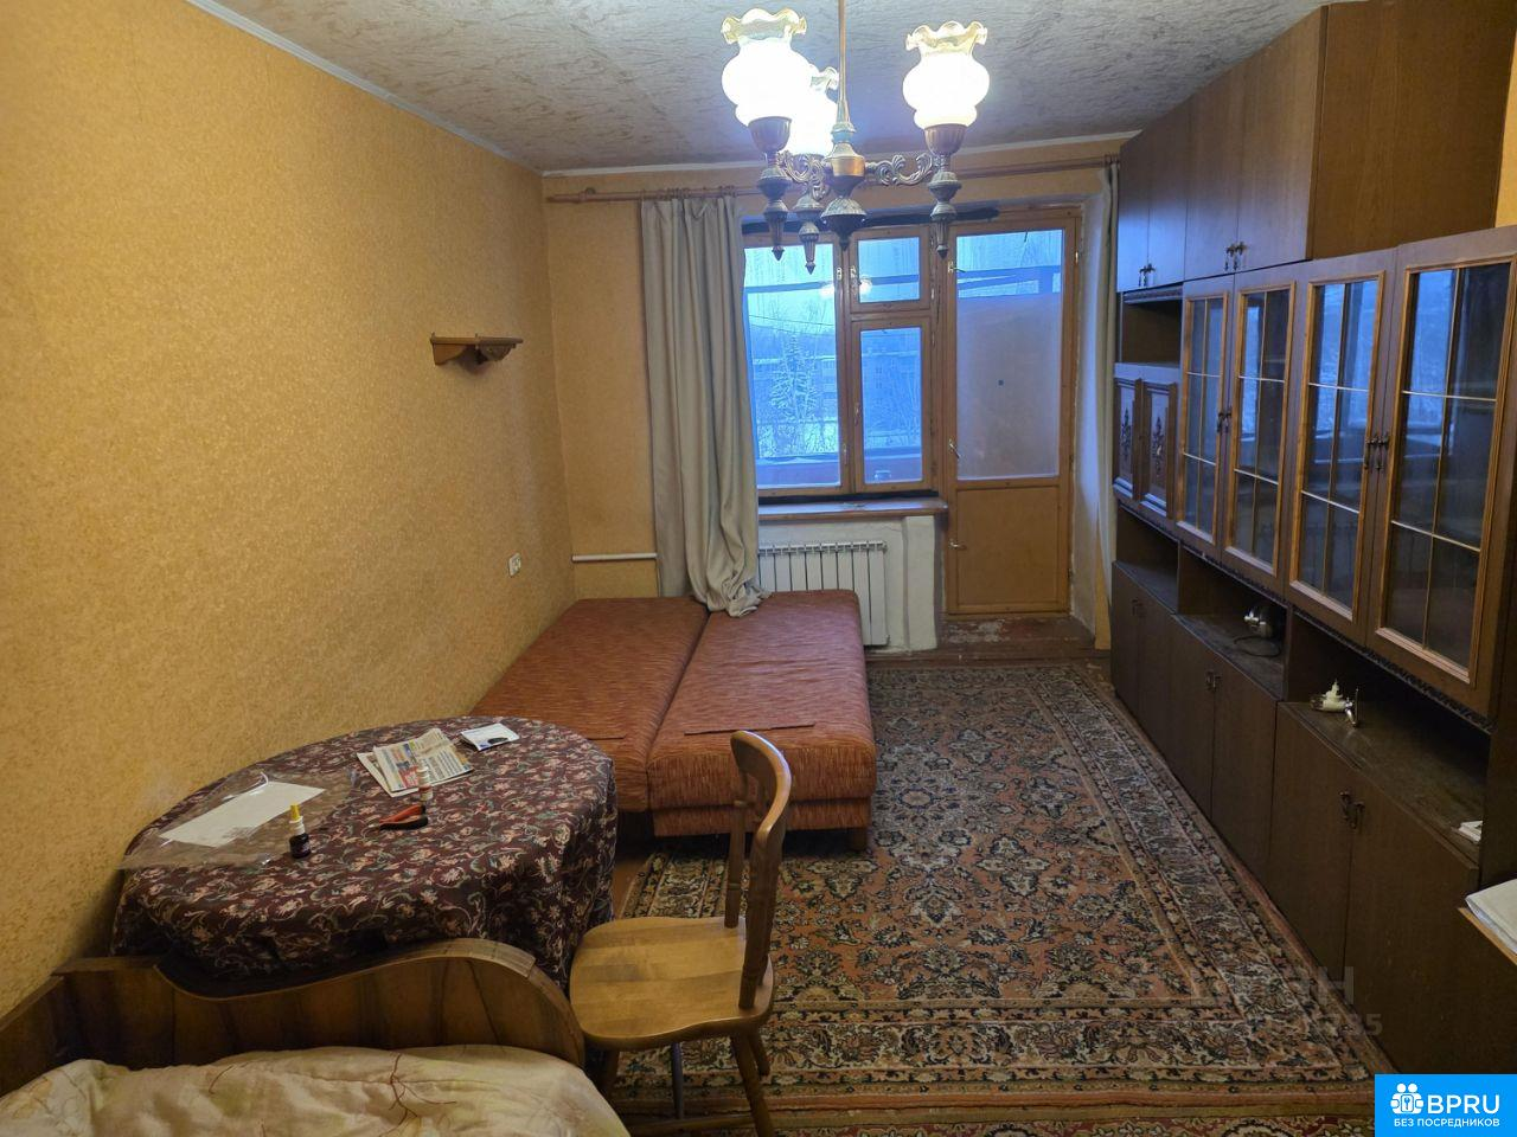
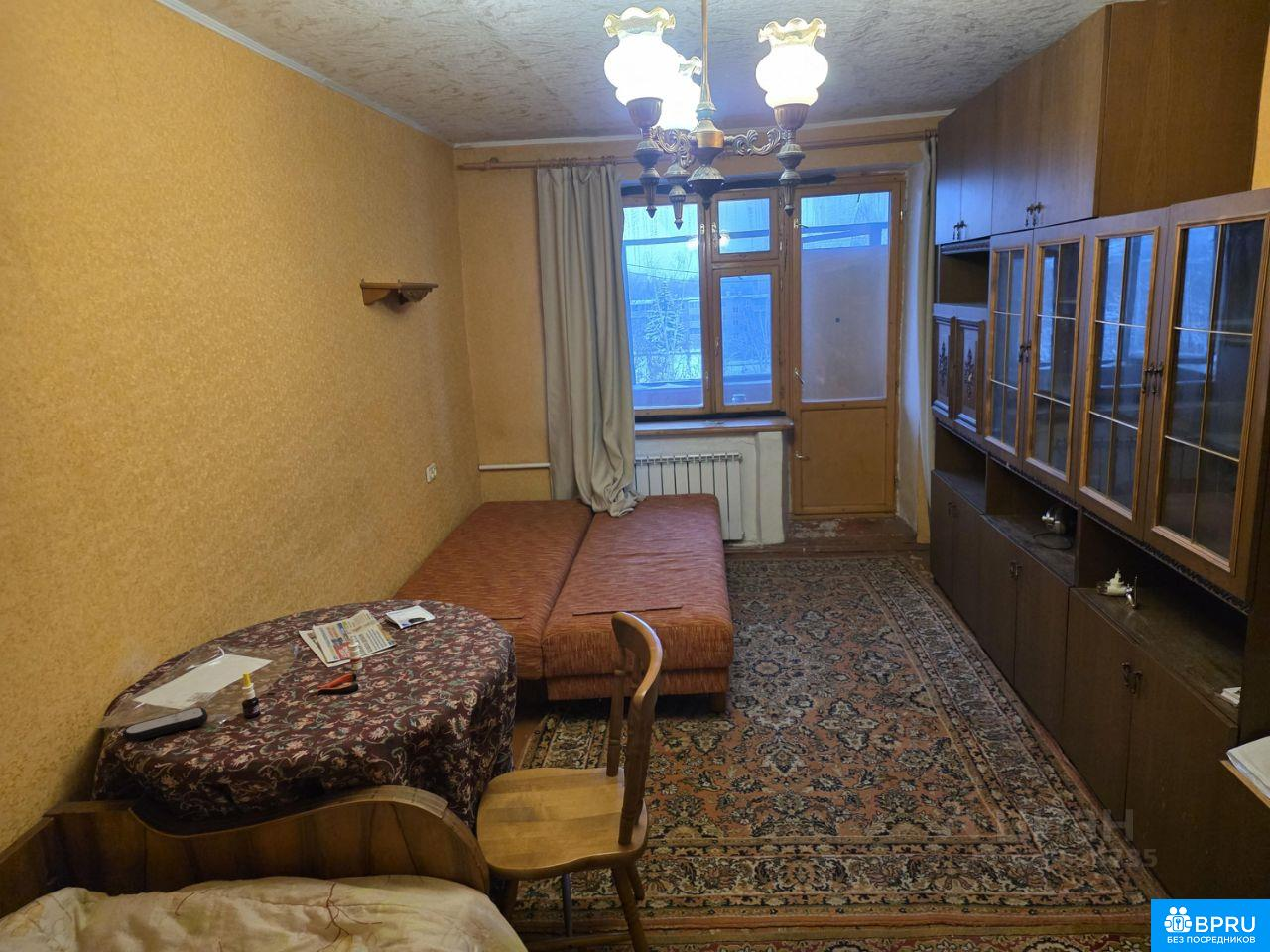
+ remote control [122,706,209,743]
